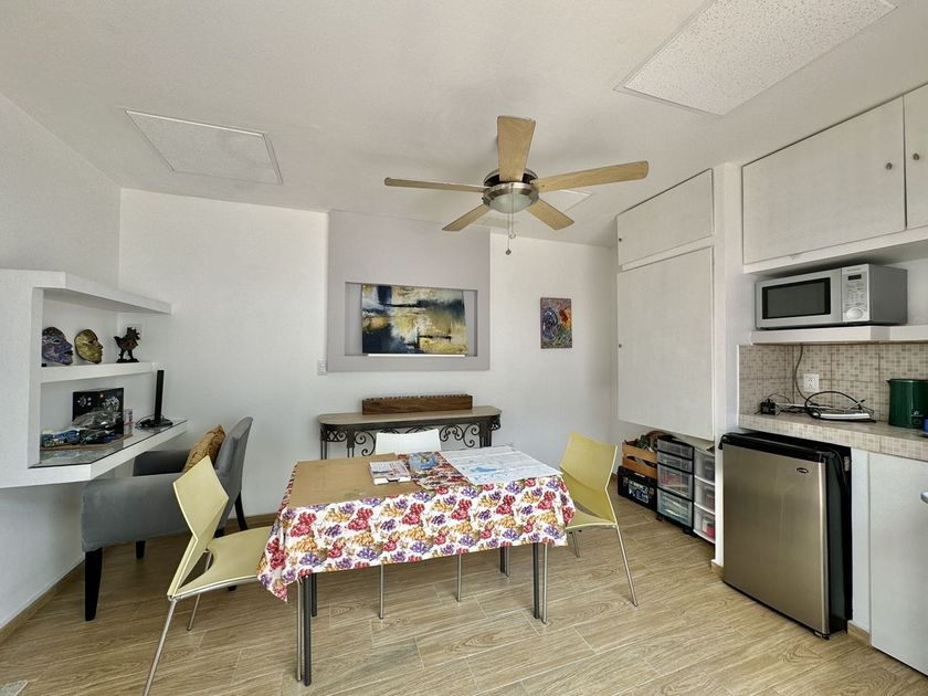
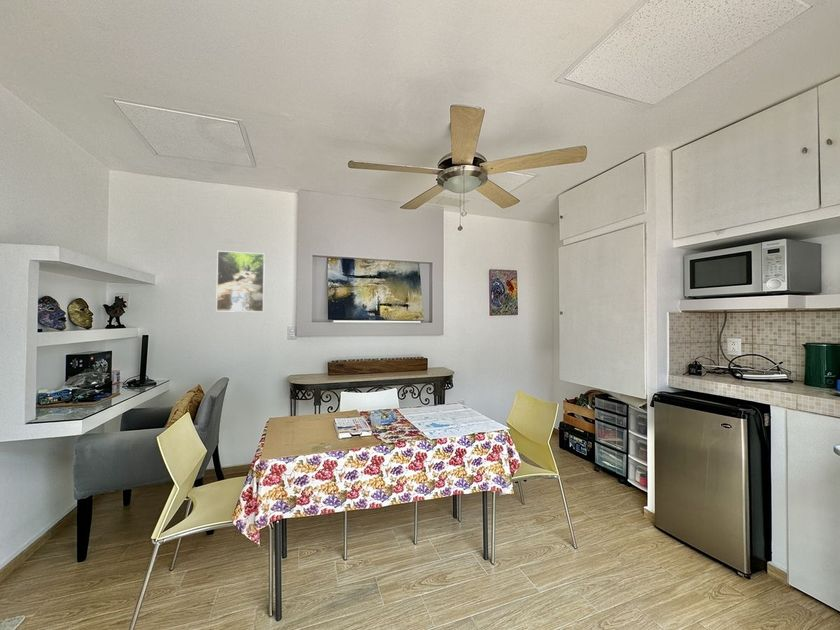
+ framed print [215,250,266,313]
